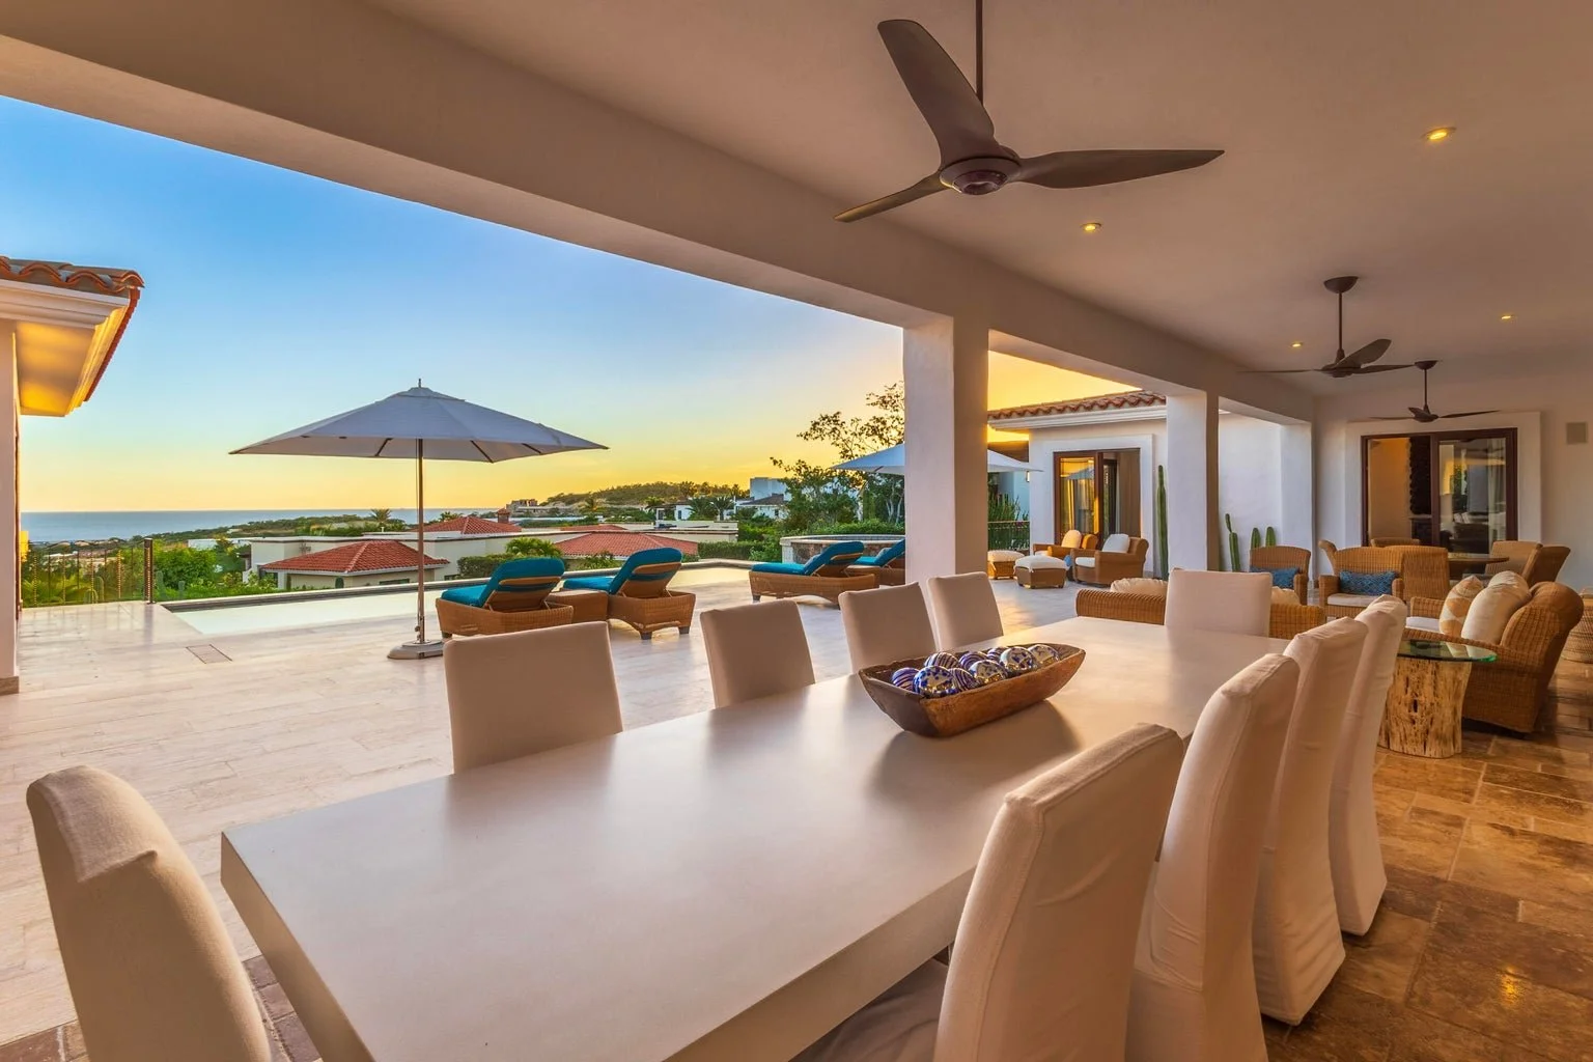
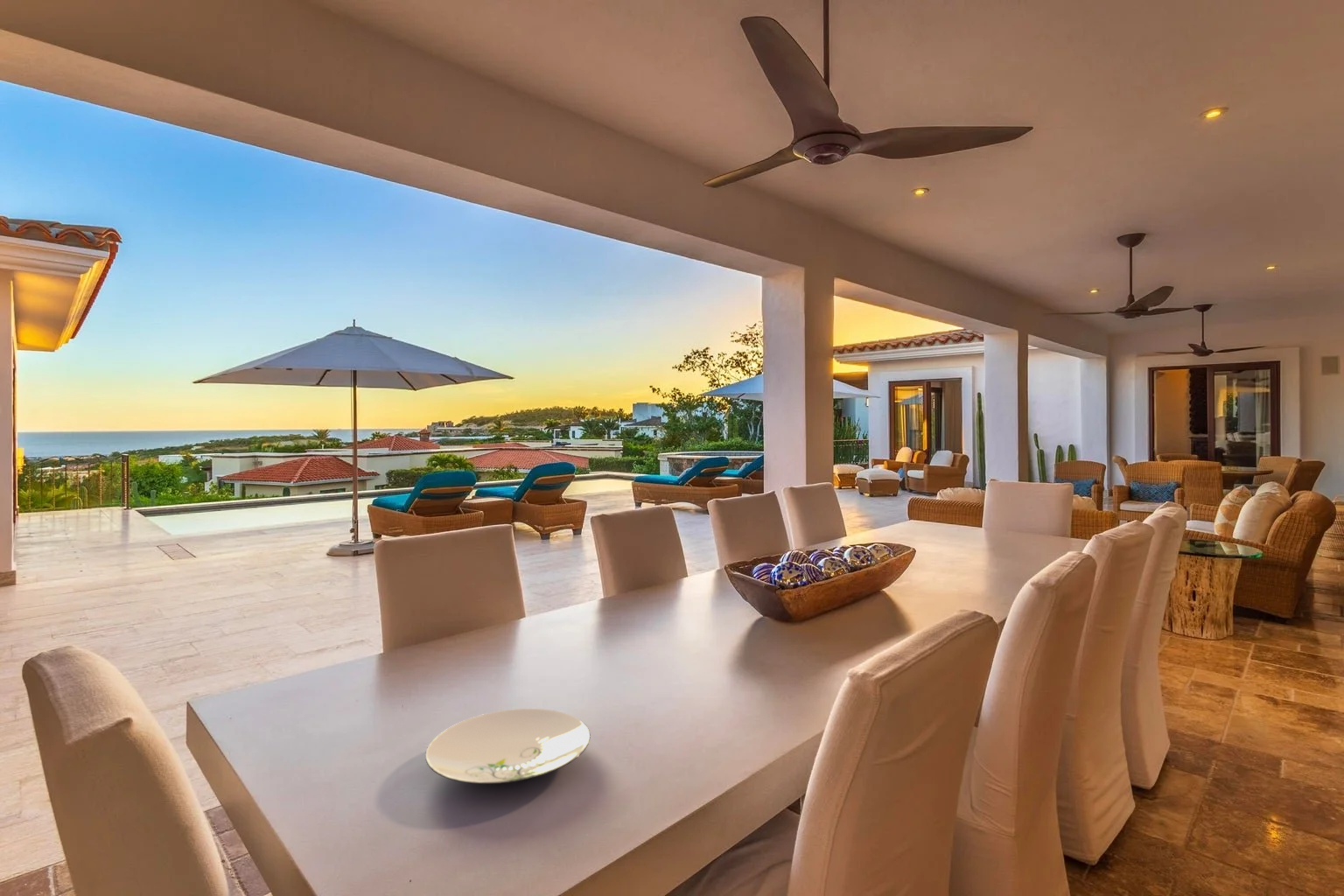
+ plate [424,708,591,785]
